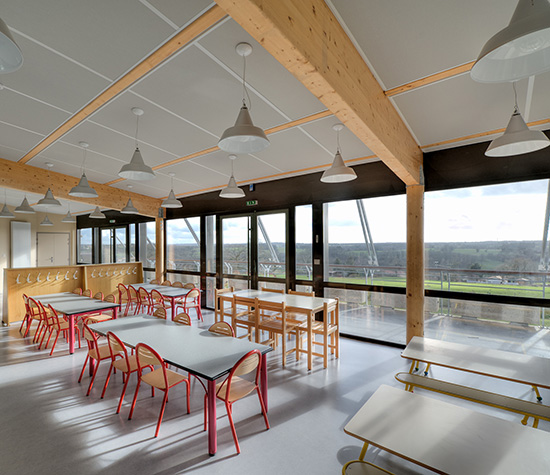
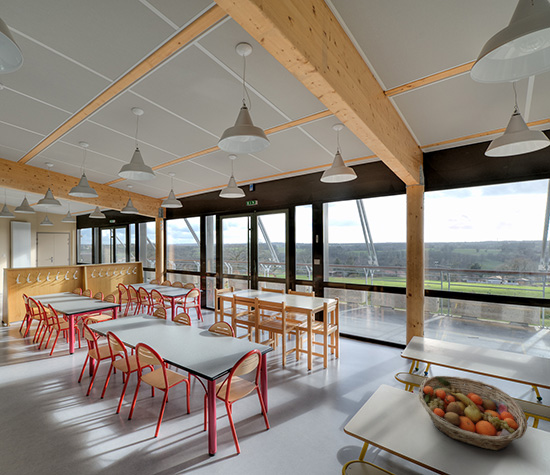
+ fruit basket [418,375,528,451]
